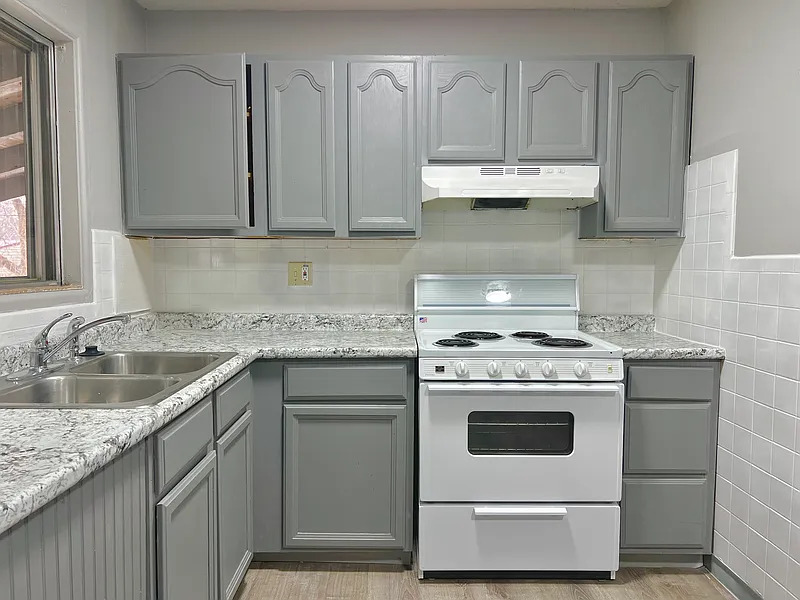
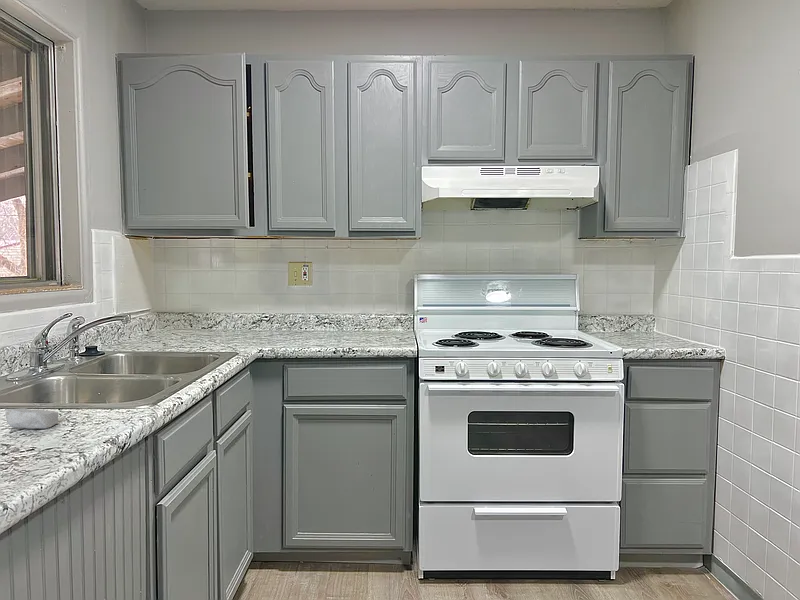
+ soap bar [4,407,60,430]
